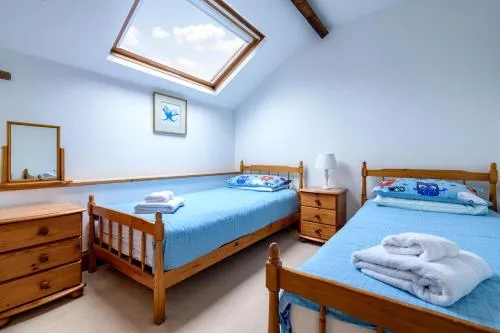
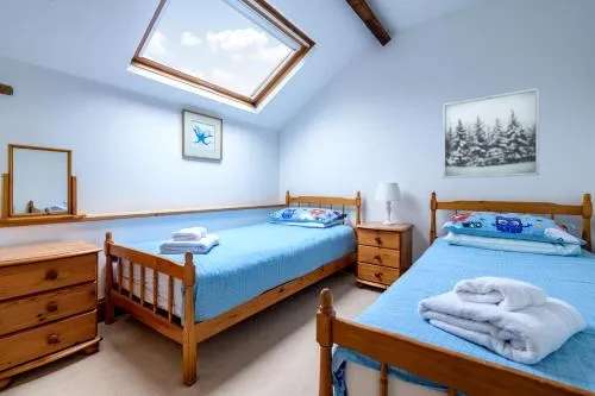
+ wall art [441,87,540,180]
